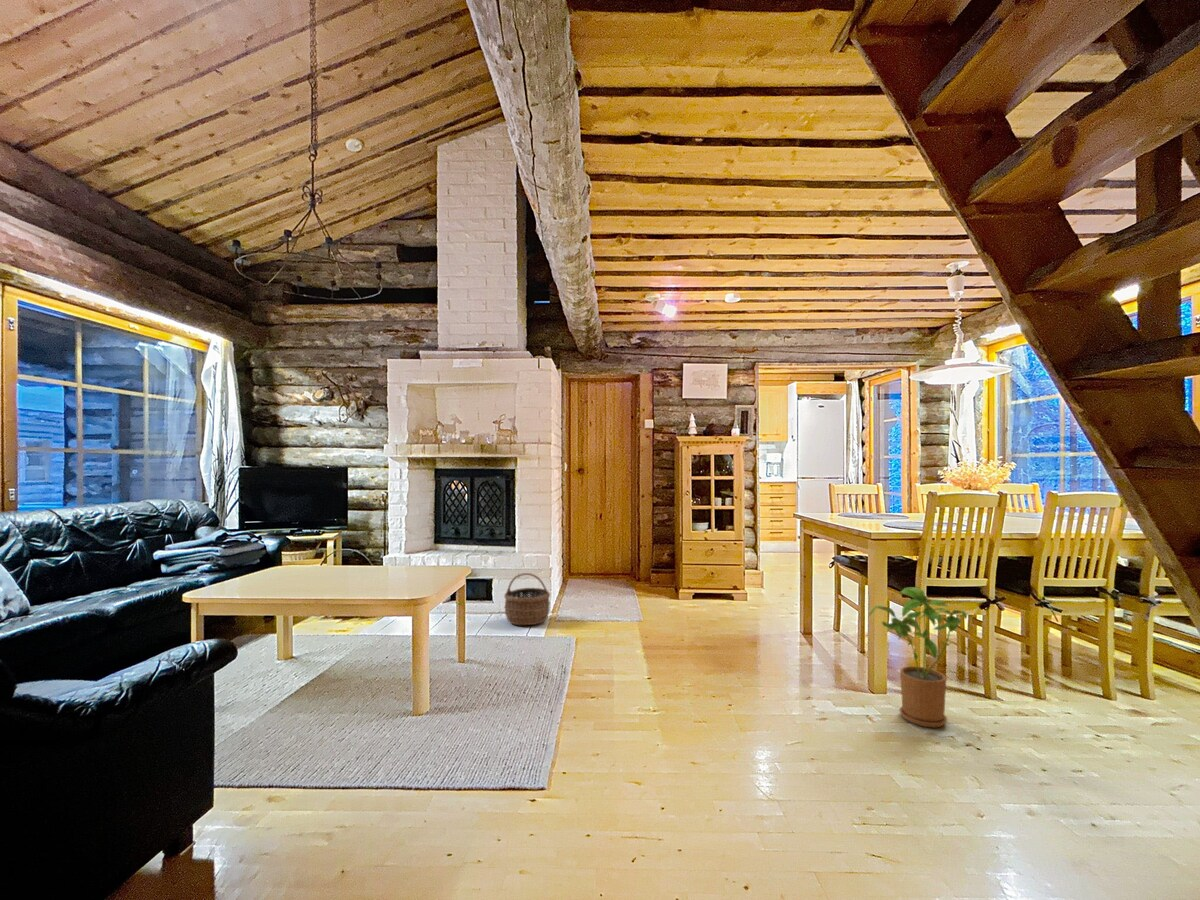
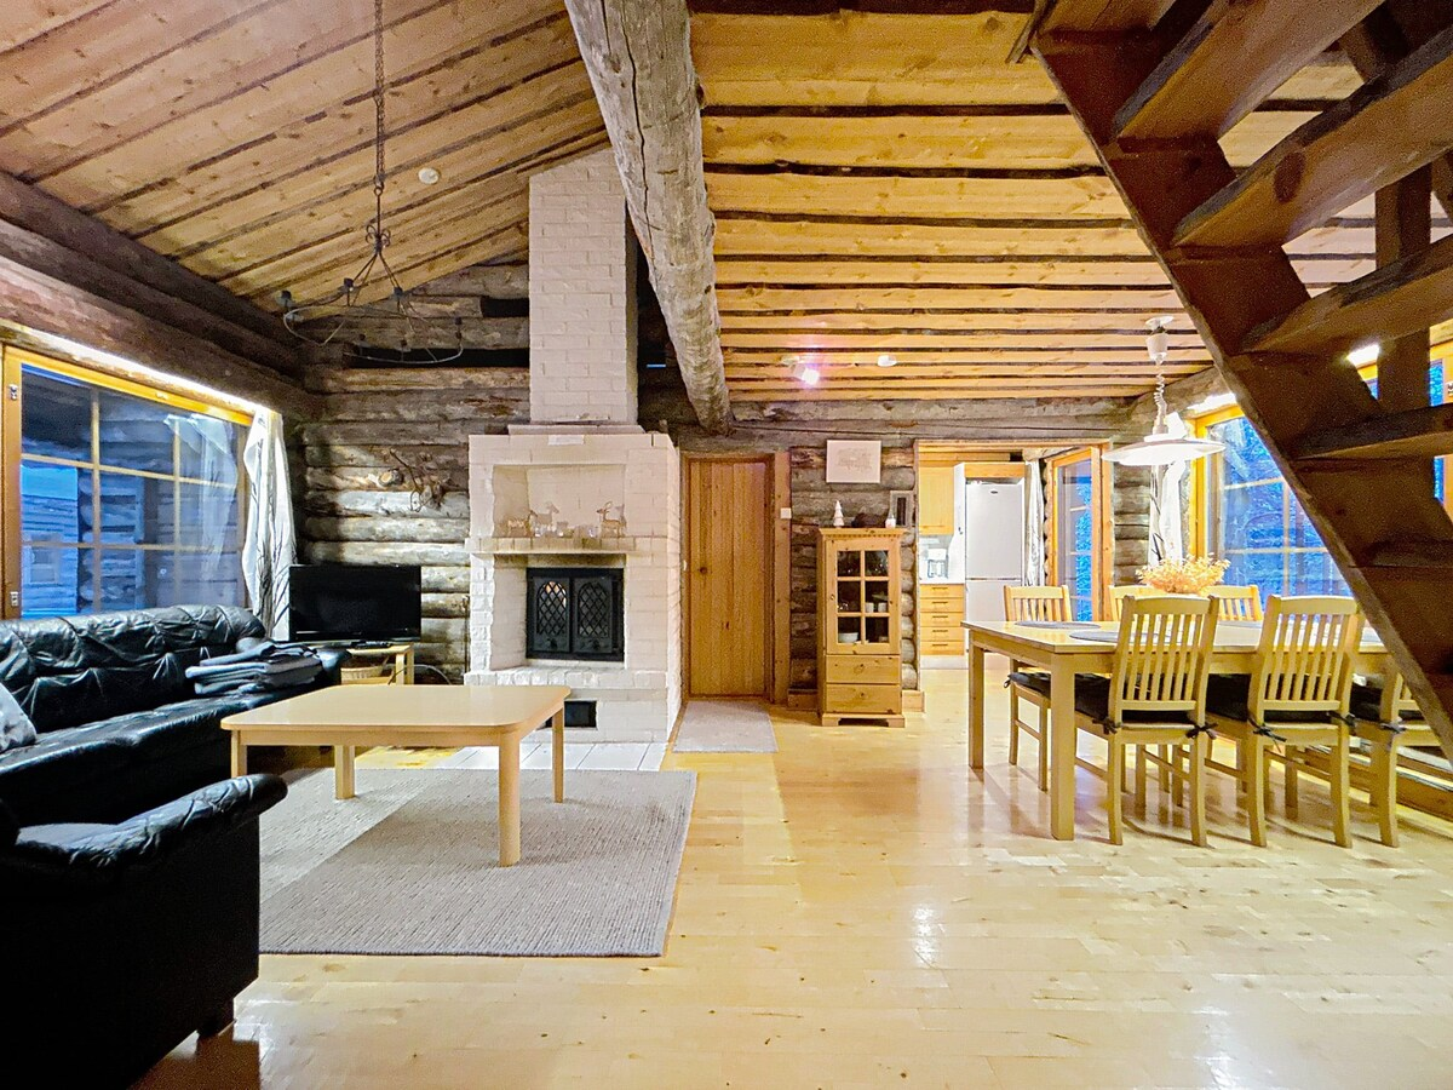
- house plant [867,586,968,728]
- wicker basket [503,572,551,626]
